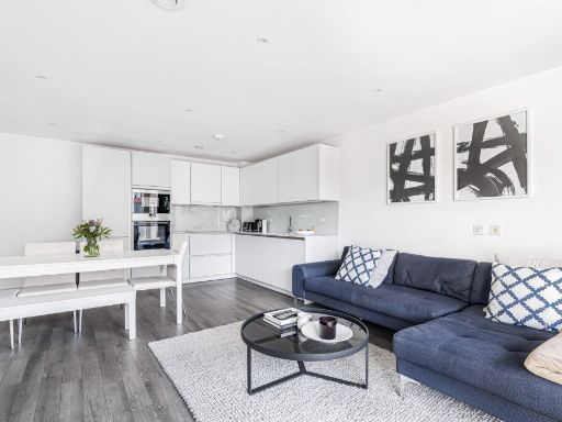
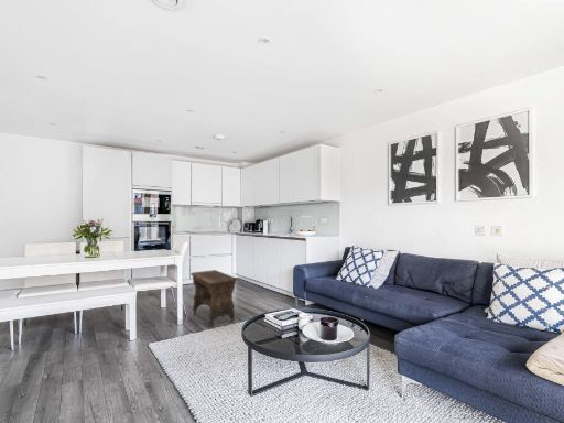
+ footstool [189,269,239,328]
